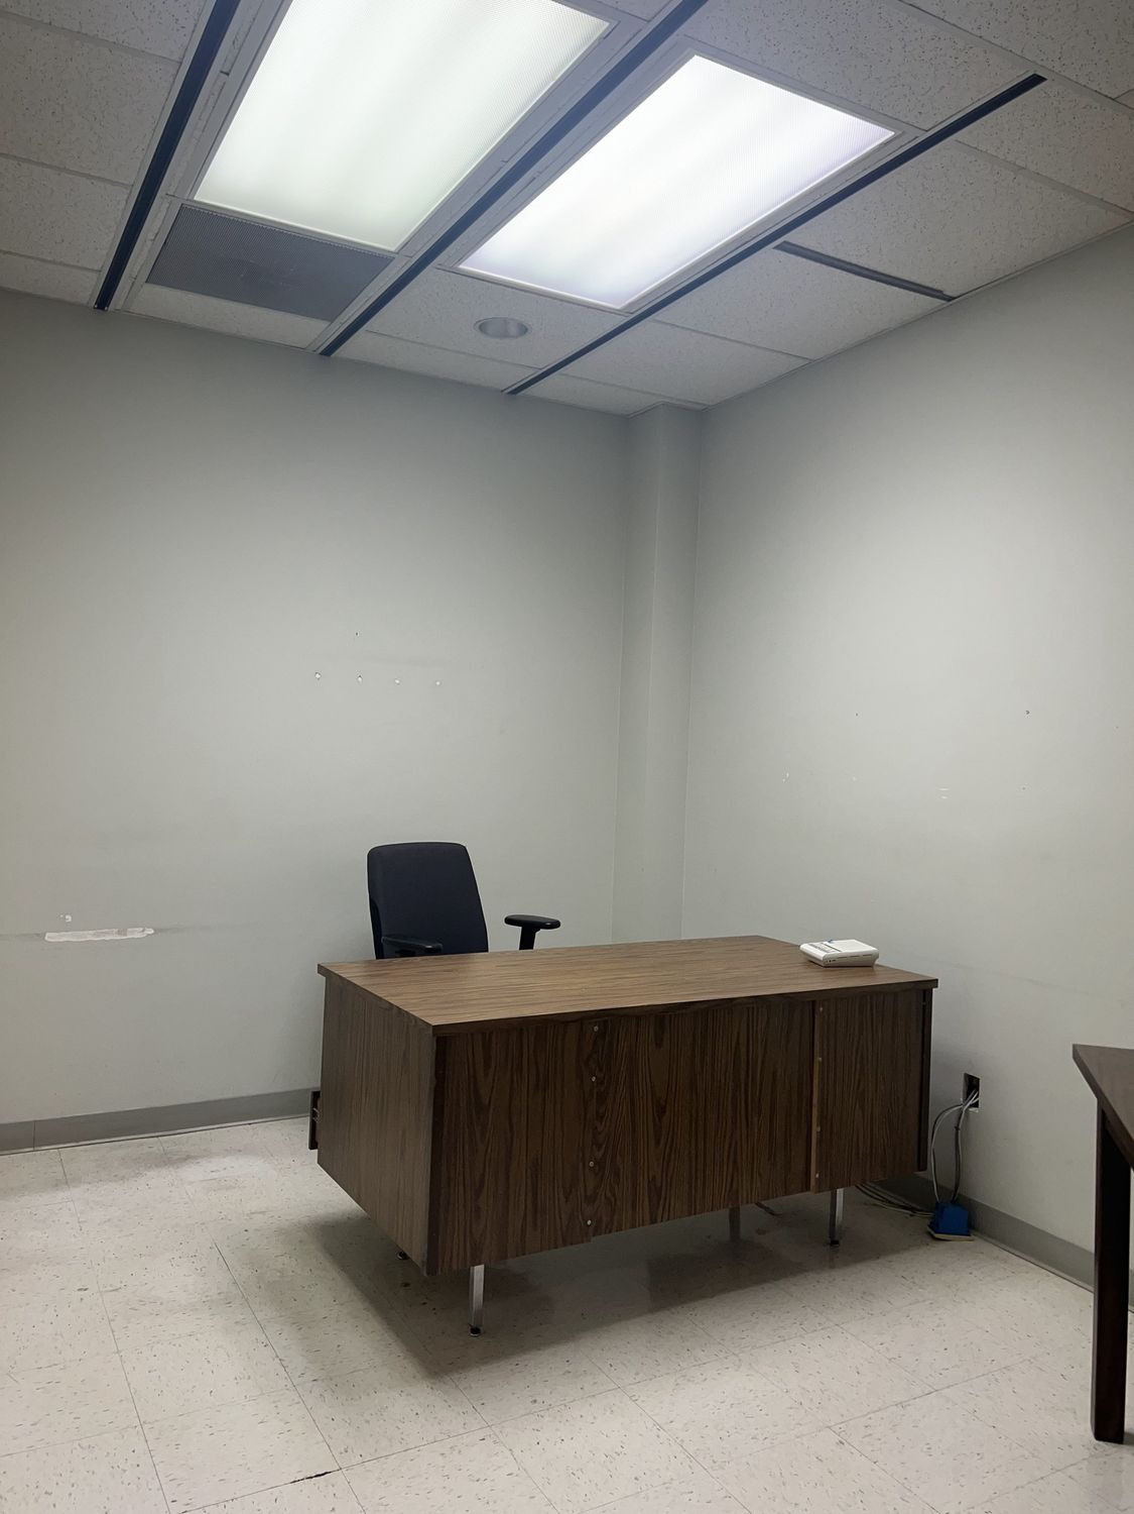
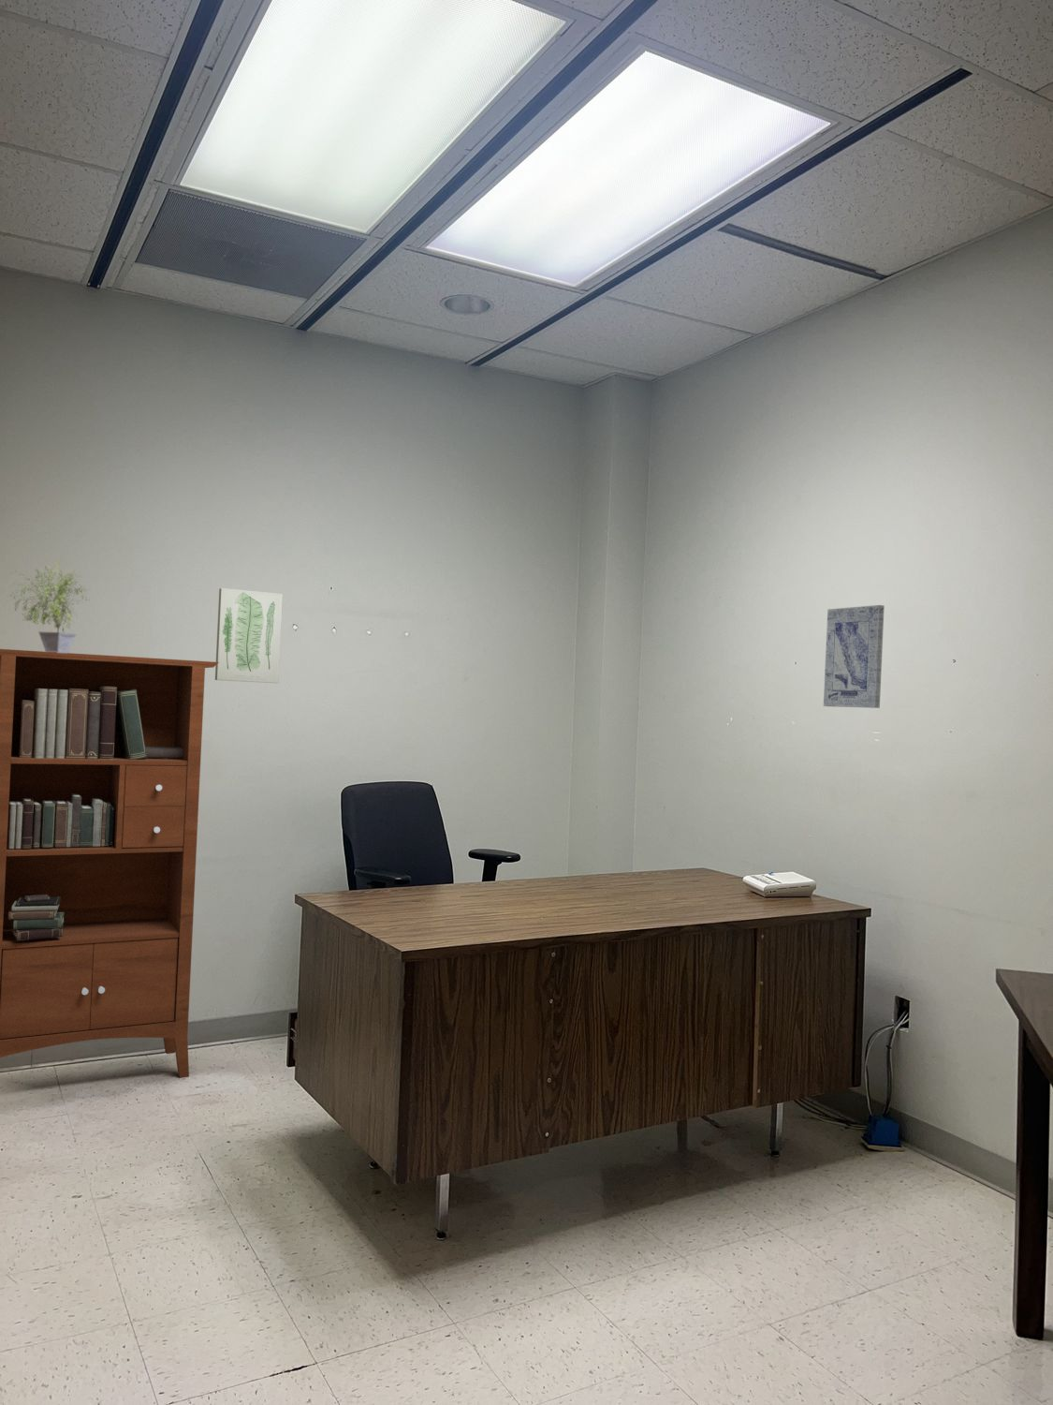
+ wall art [823,604,886,709]
+ bookcase [0,648,218,1079]
+ potted plant [8,559,90,653]
+ wall art [215,587,283,684]
